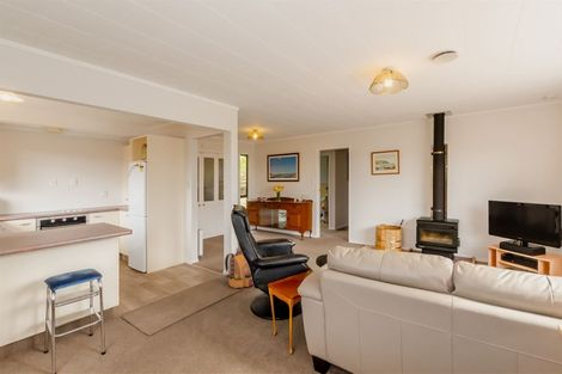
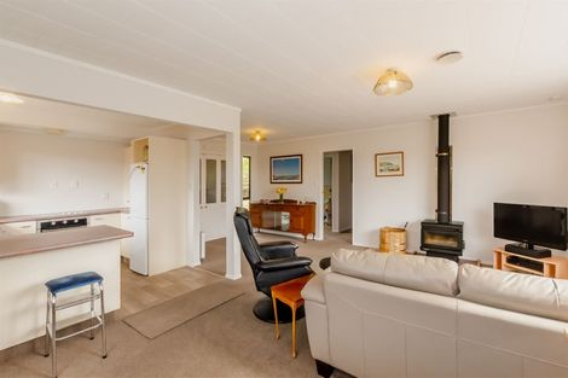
- backpack [224,247,253,289]
